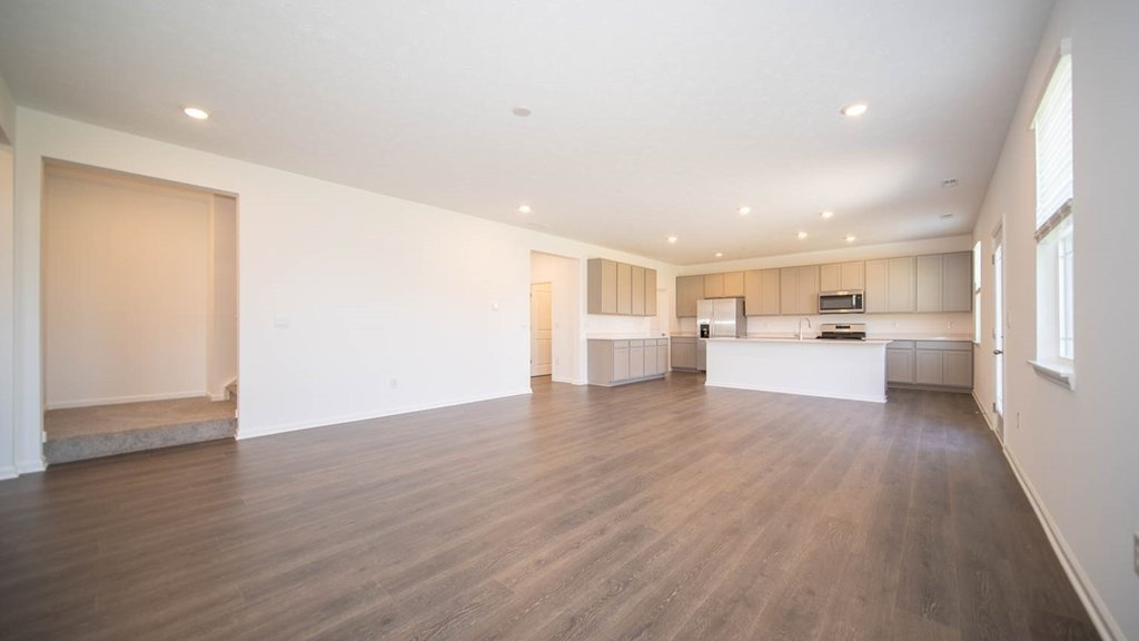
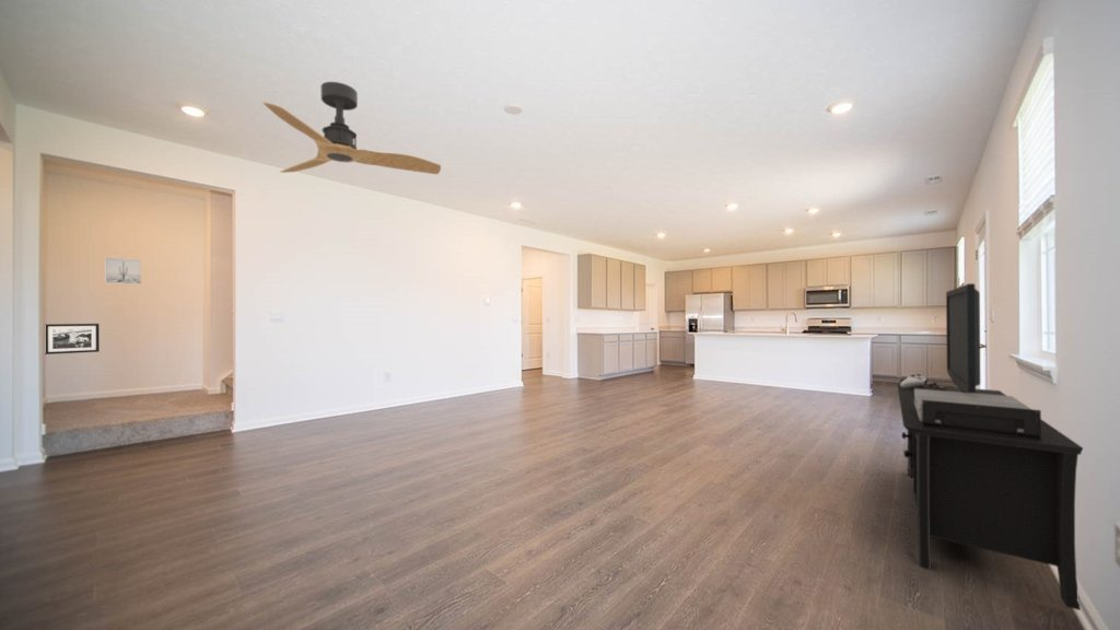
+ ceiling fan [262,81,442,175]
+ wall art [104,256,142,285]
+ picture frame [44,323,101,355]
+ media console [896,282,1084,611]
